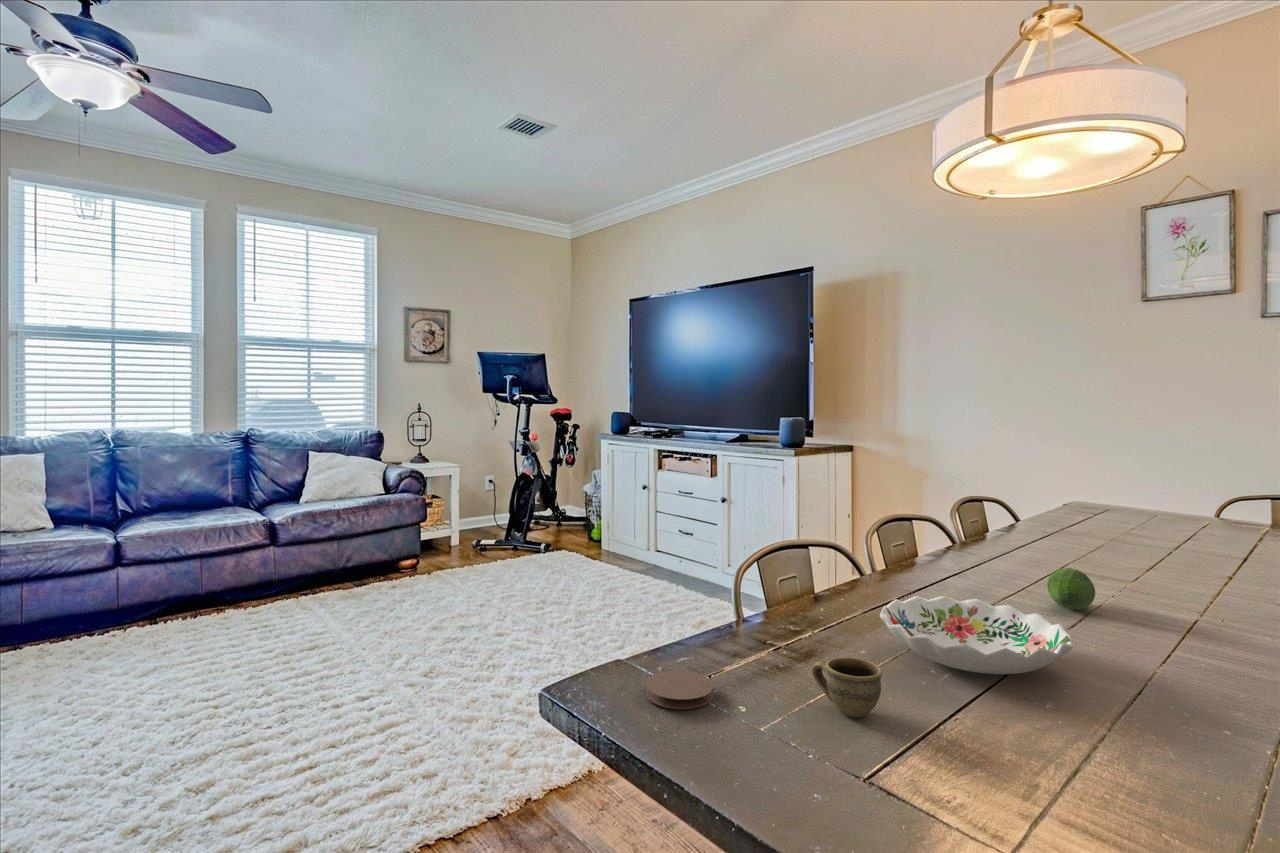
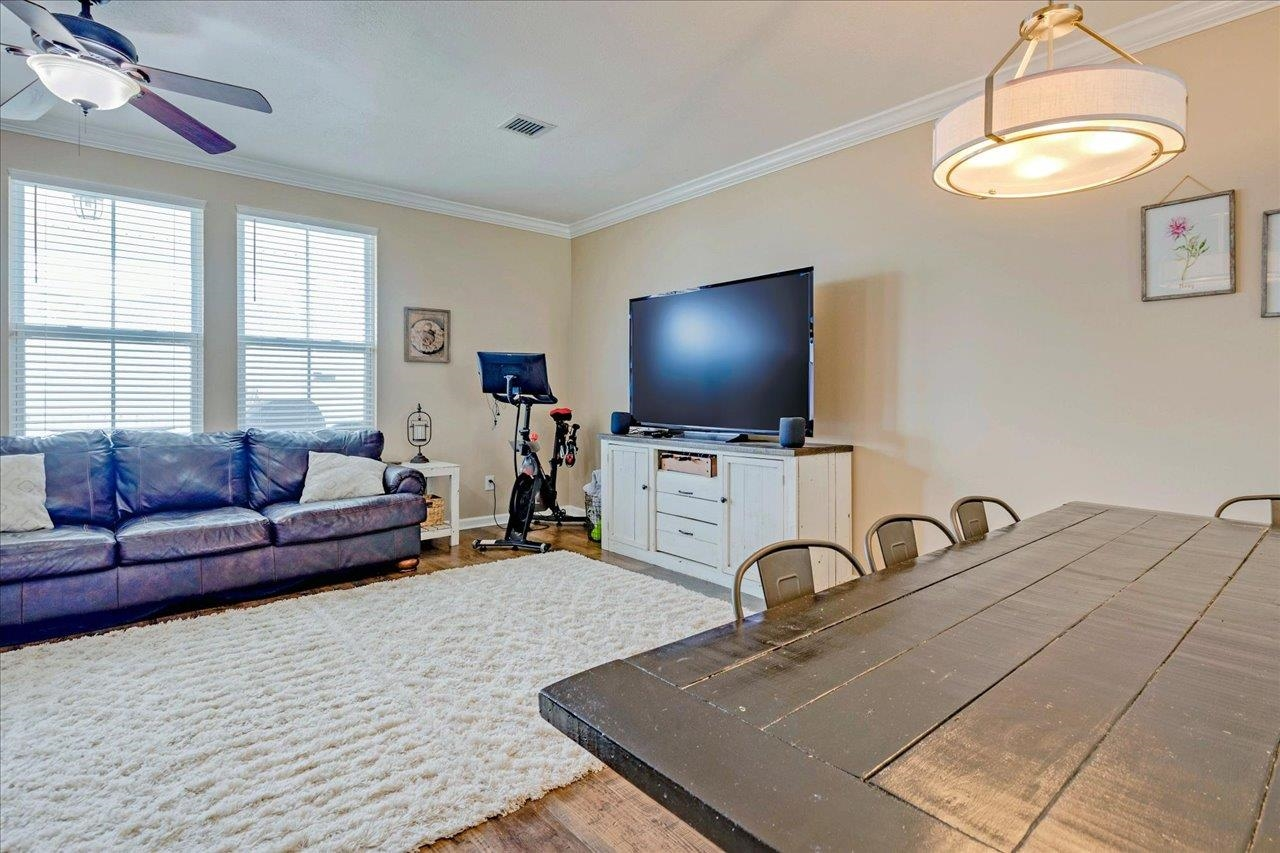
- decorative bowl [879,595,1074,675]
- fruit [1046,567,1096,611]
- coaster [645,670,715,710]
- cup [811,657,883,718]
